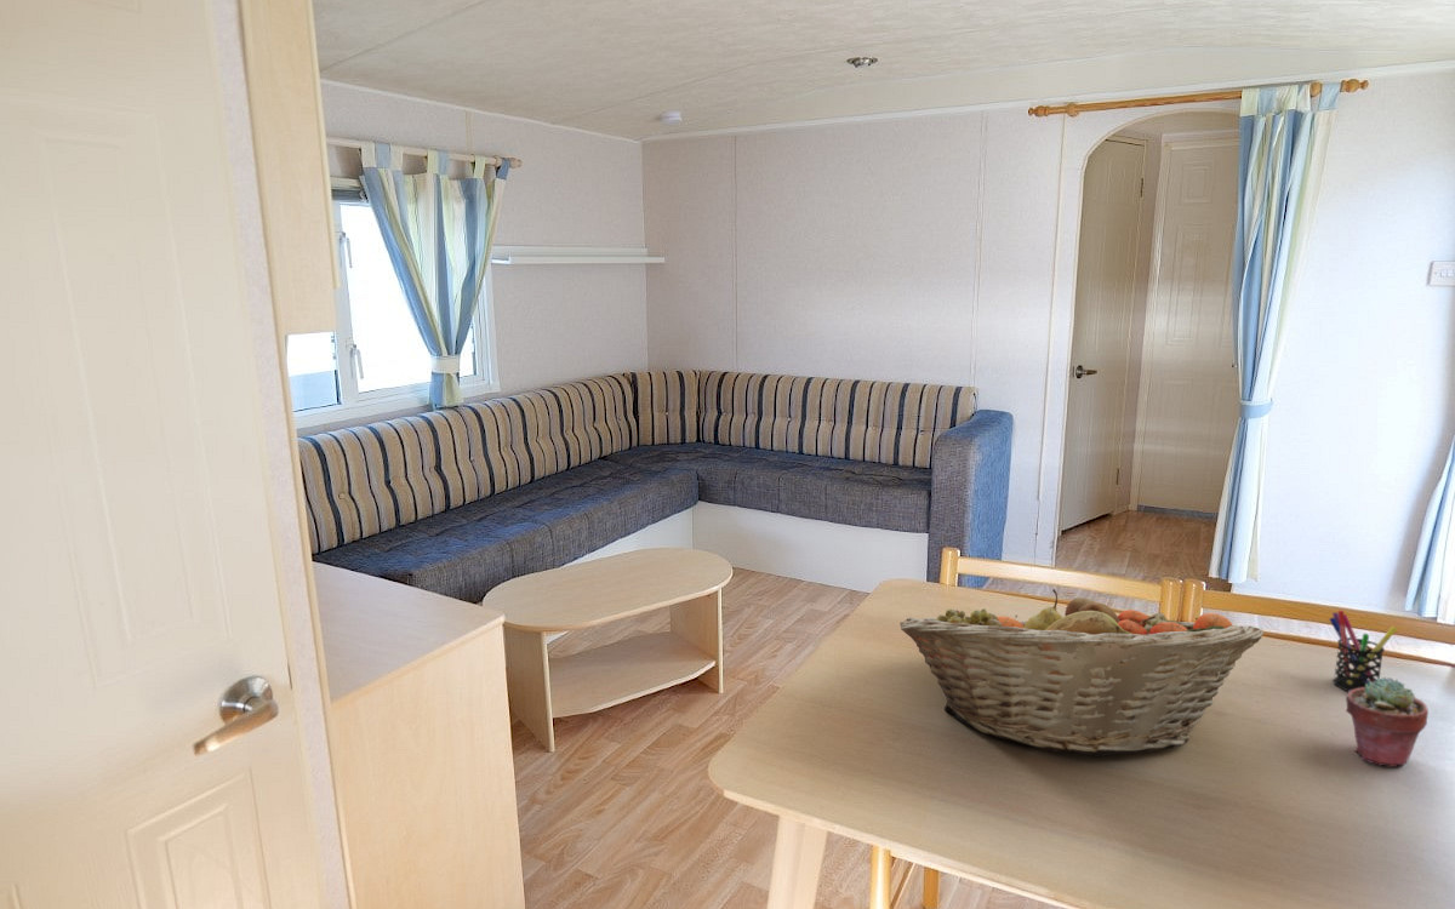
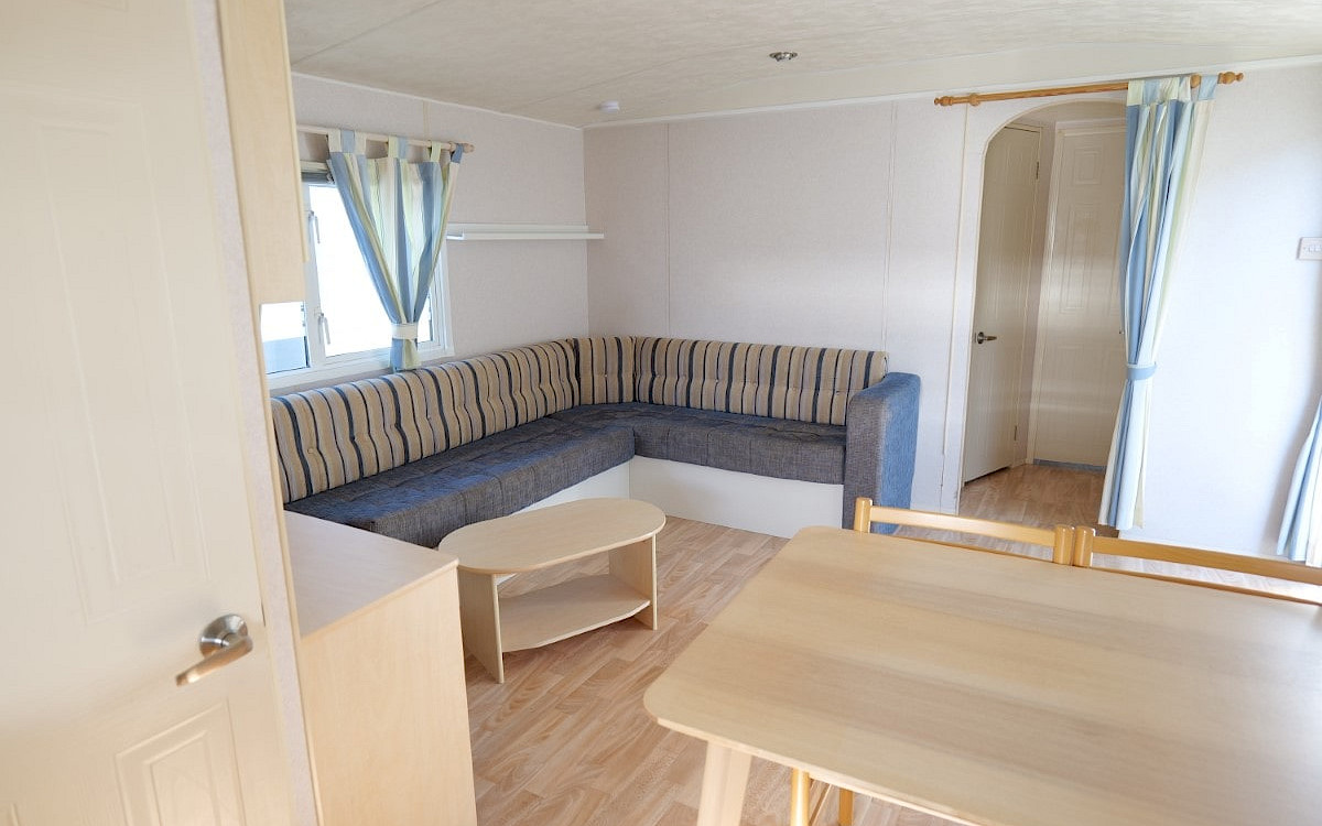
- pen holder [1328,610,1398,692]
- fruit basket [898,588,1265,758]
- potted succulent [1345,676,1430,767]
